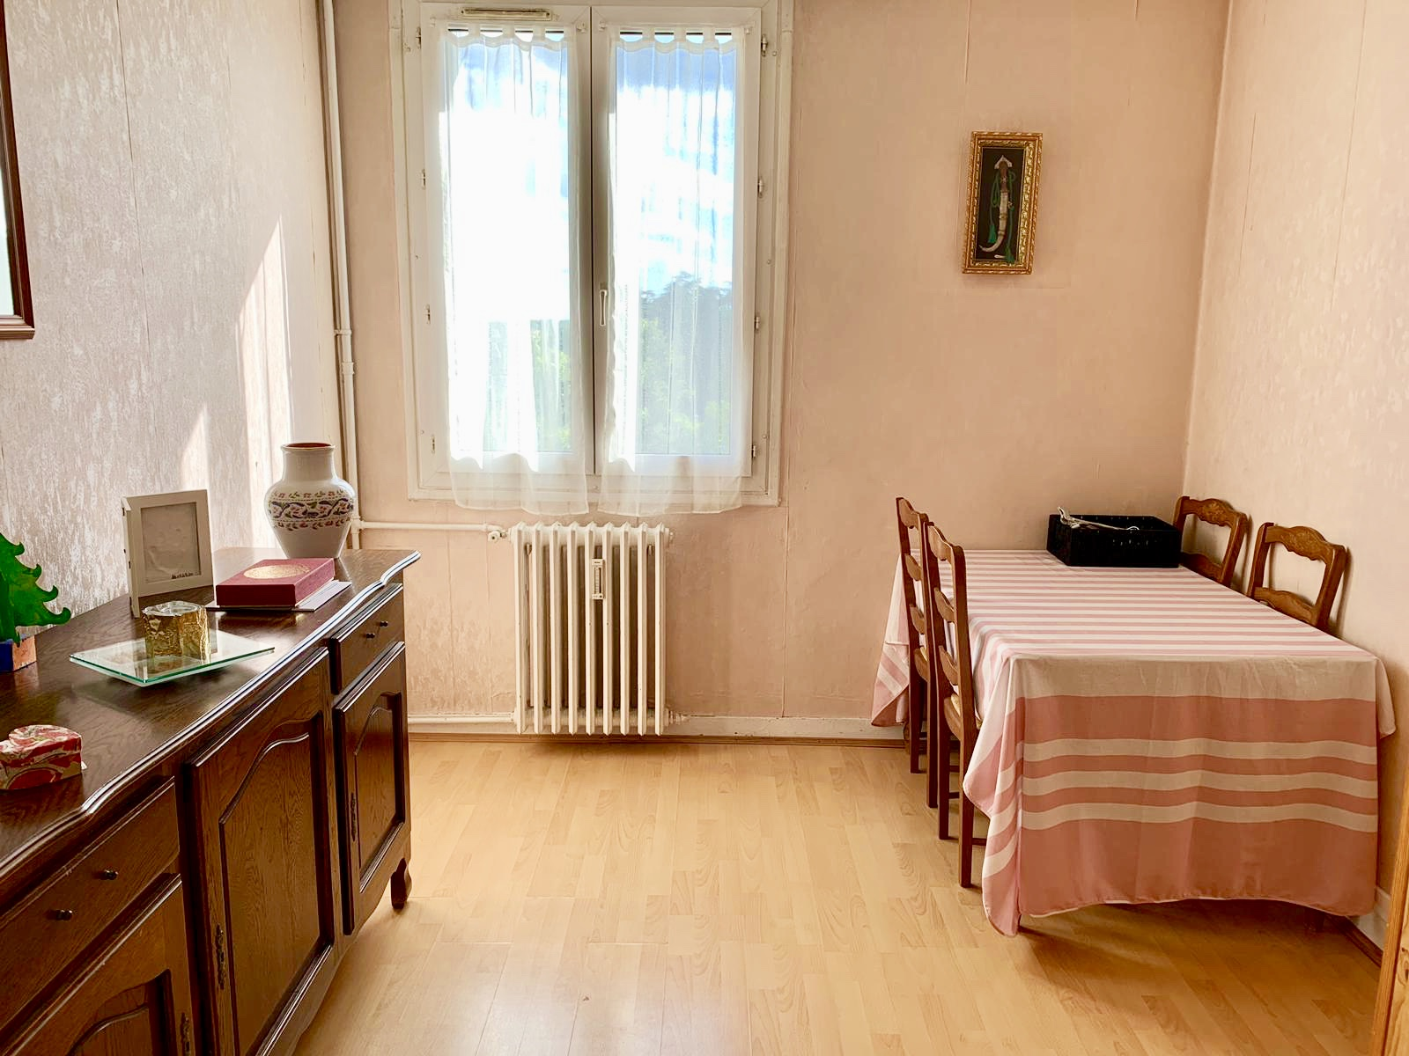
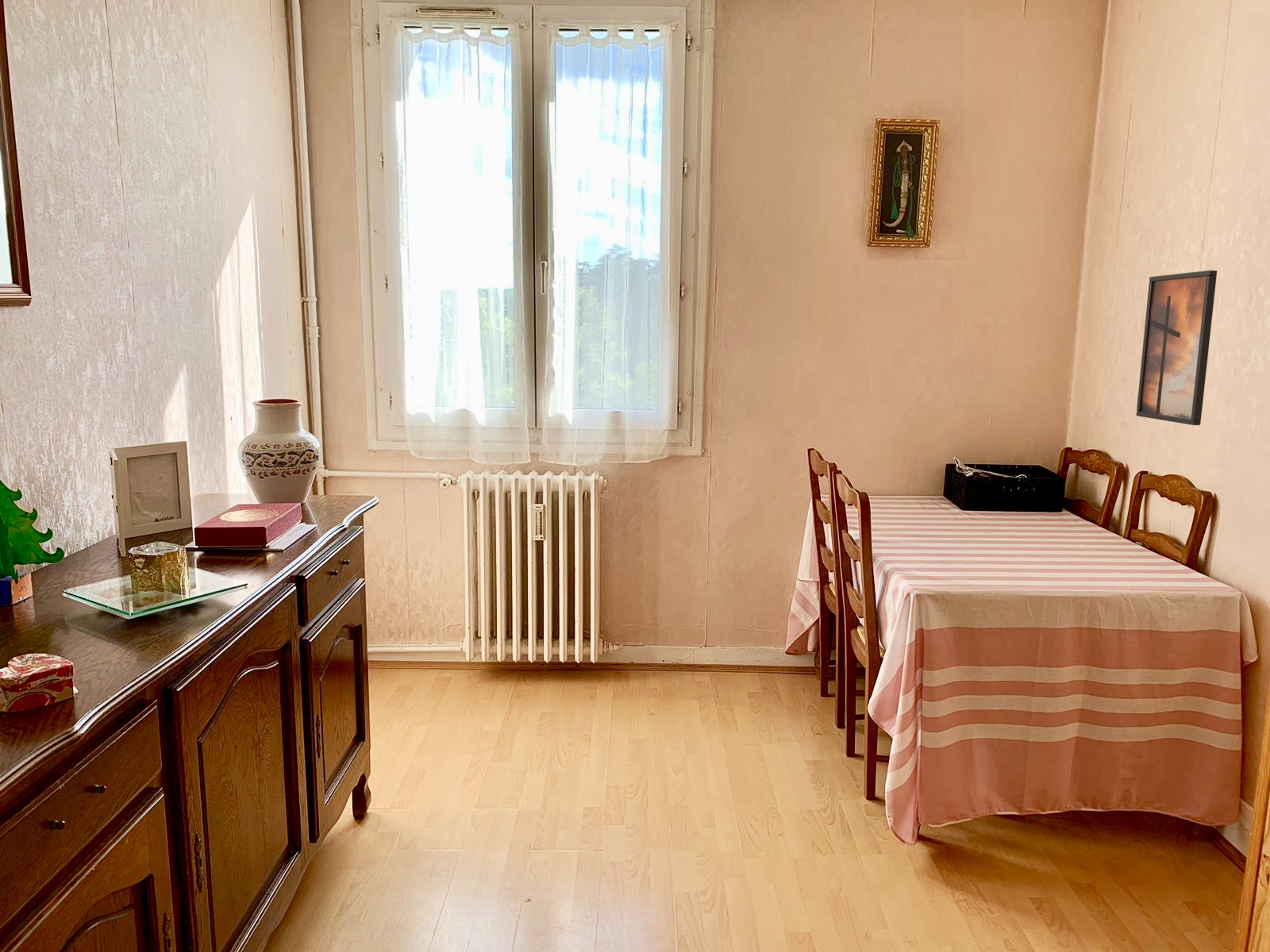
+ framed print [1135,270,1218,426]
